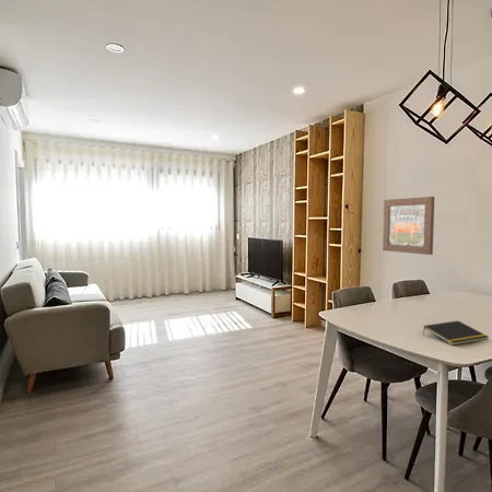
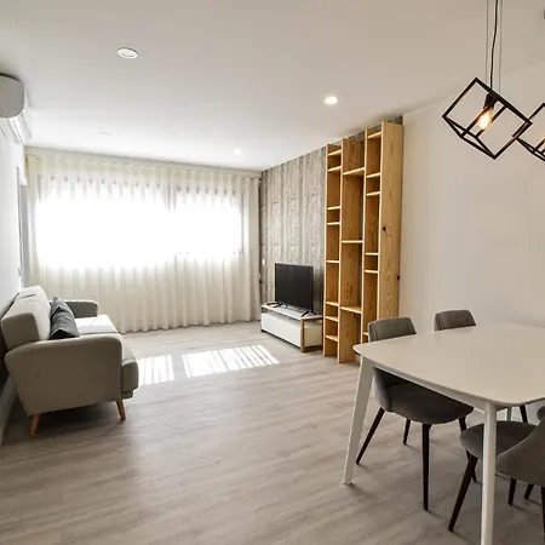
- wall art [382,196,435,256]
- notepad [422,319,489,347]
